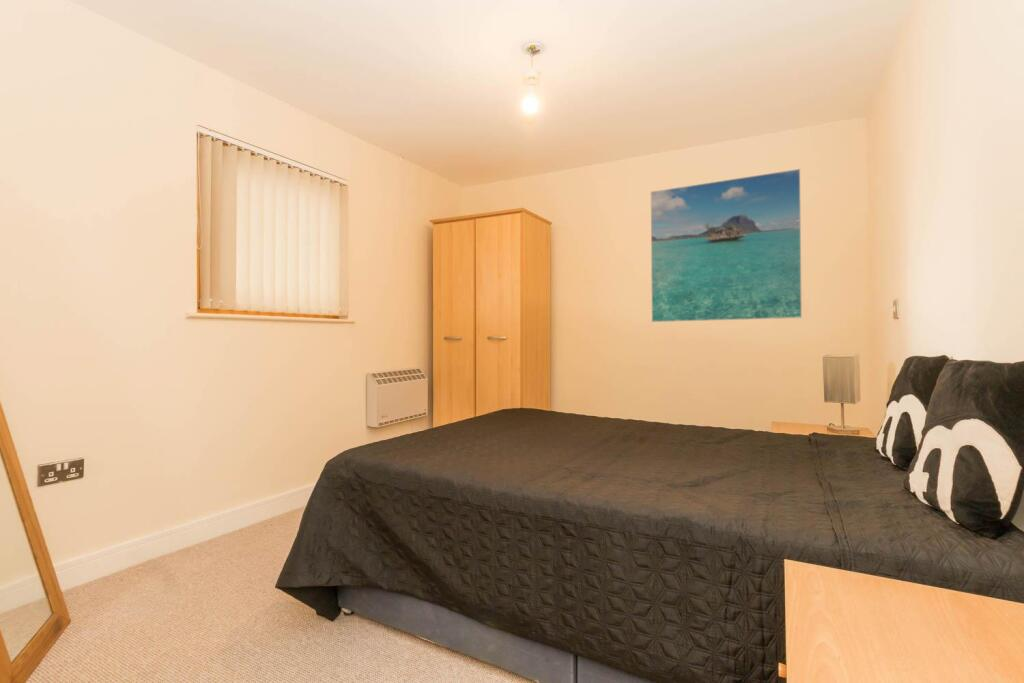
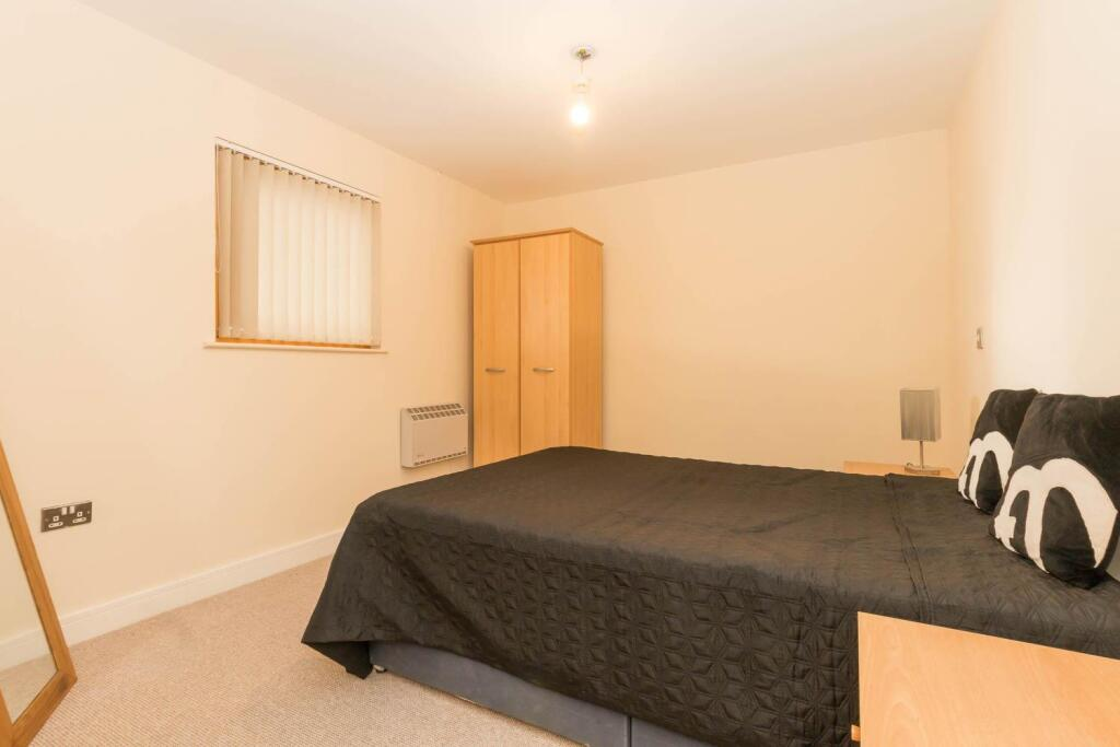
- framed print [650,168,803,323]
